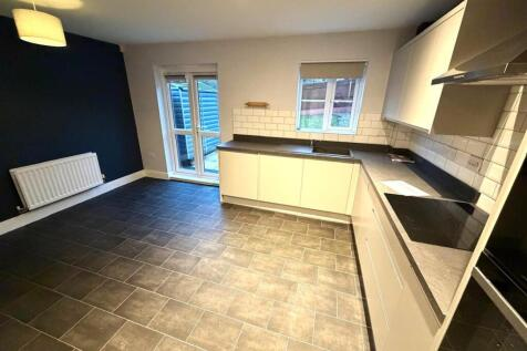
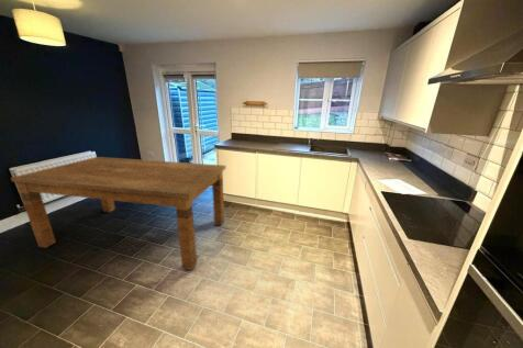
+ dining table [10,156,227,271]
